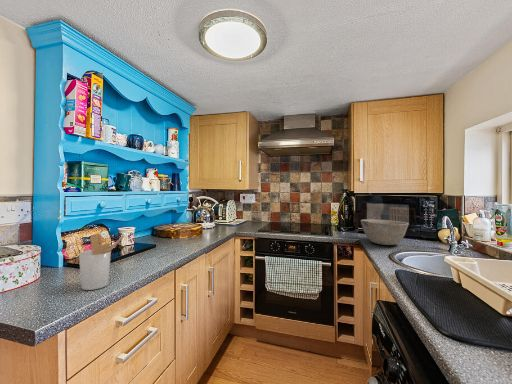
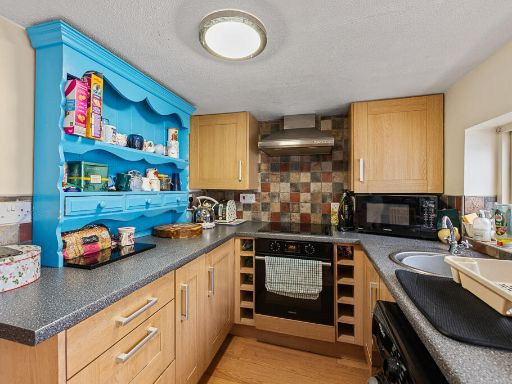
- bowl [360,218,410,246]
- utensil holder [78,232,126,291]
